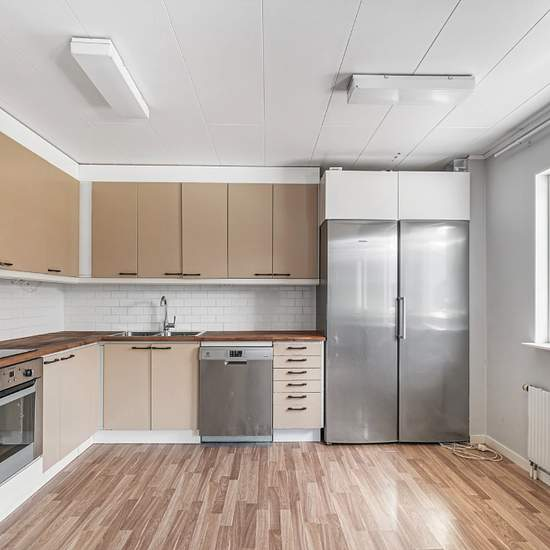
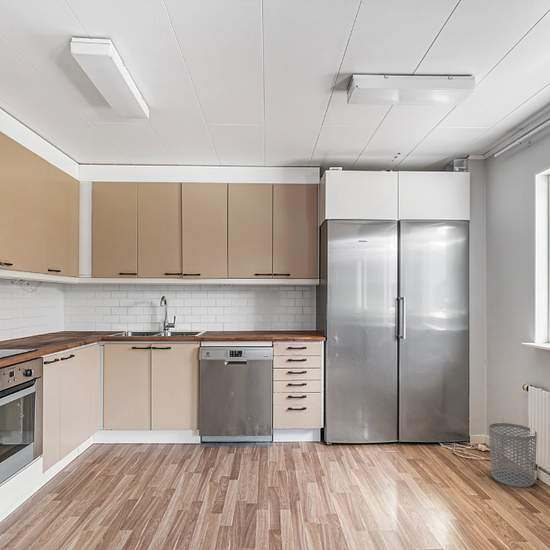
+ waste bin [488,422,538,488]
